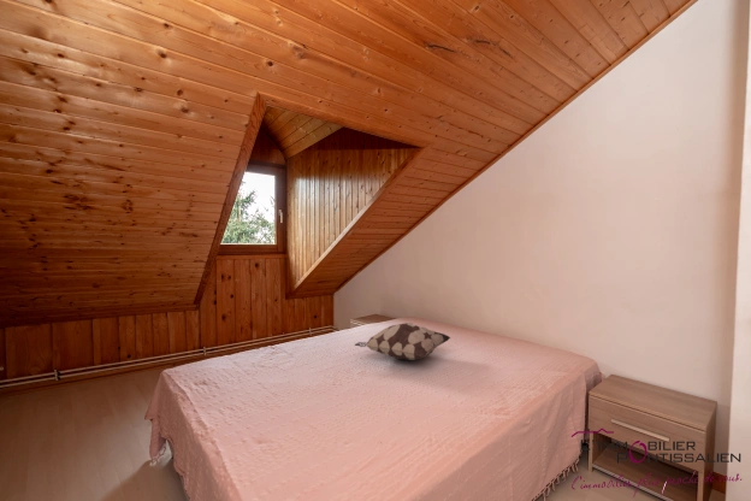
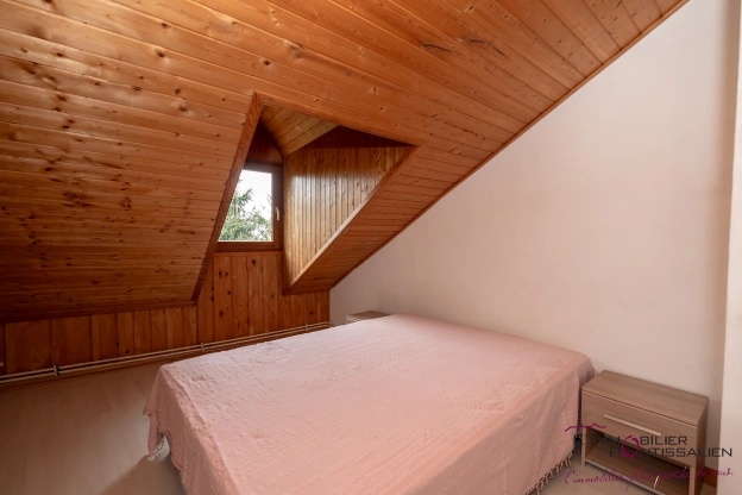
- decorative pillow [354,322,451,361]
